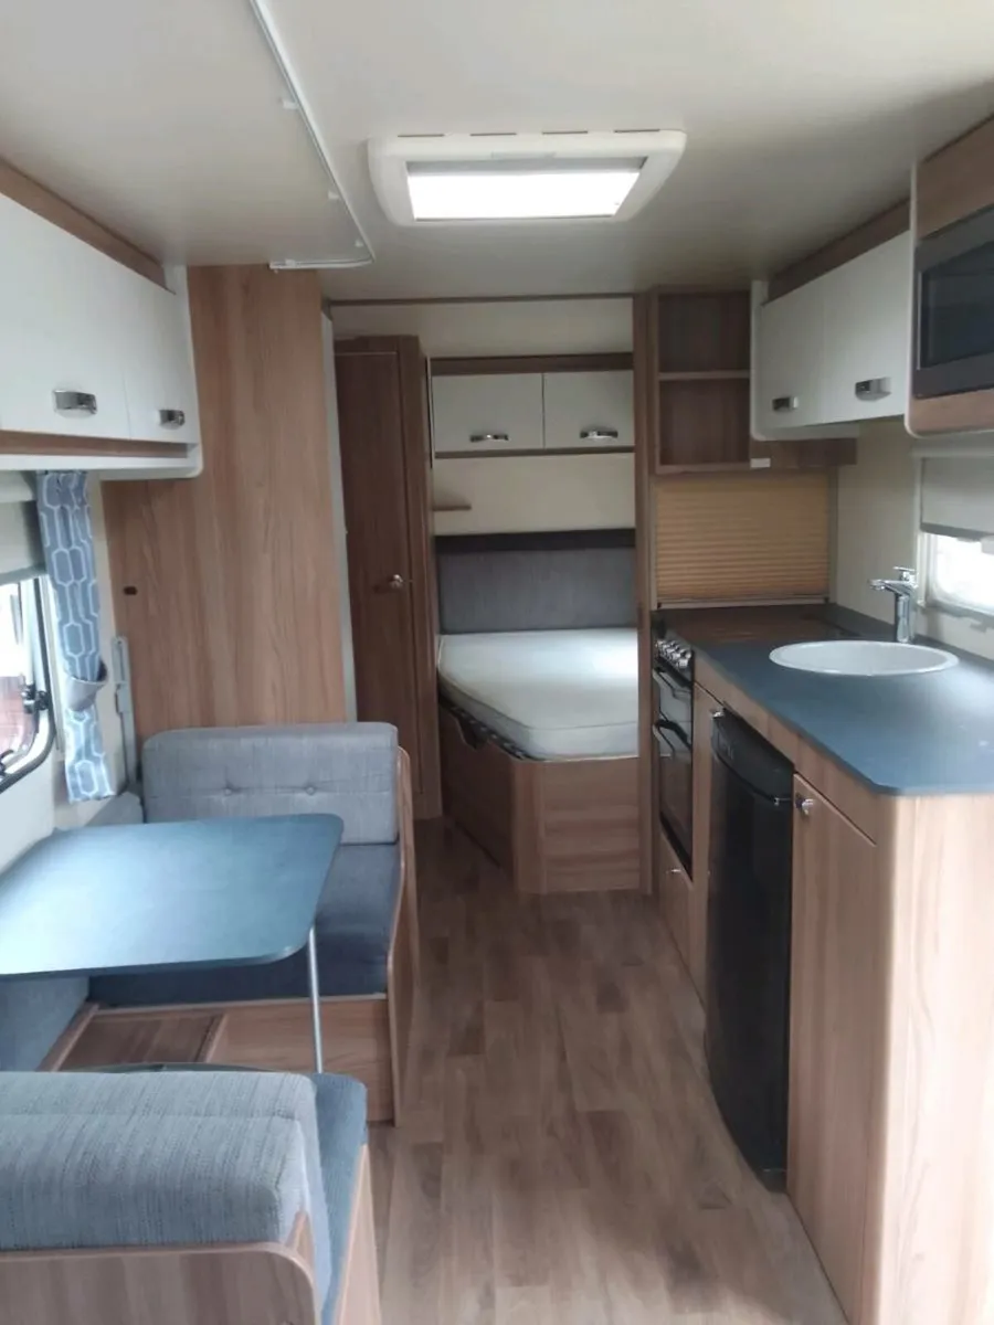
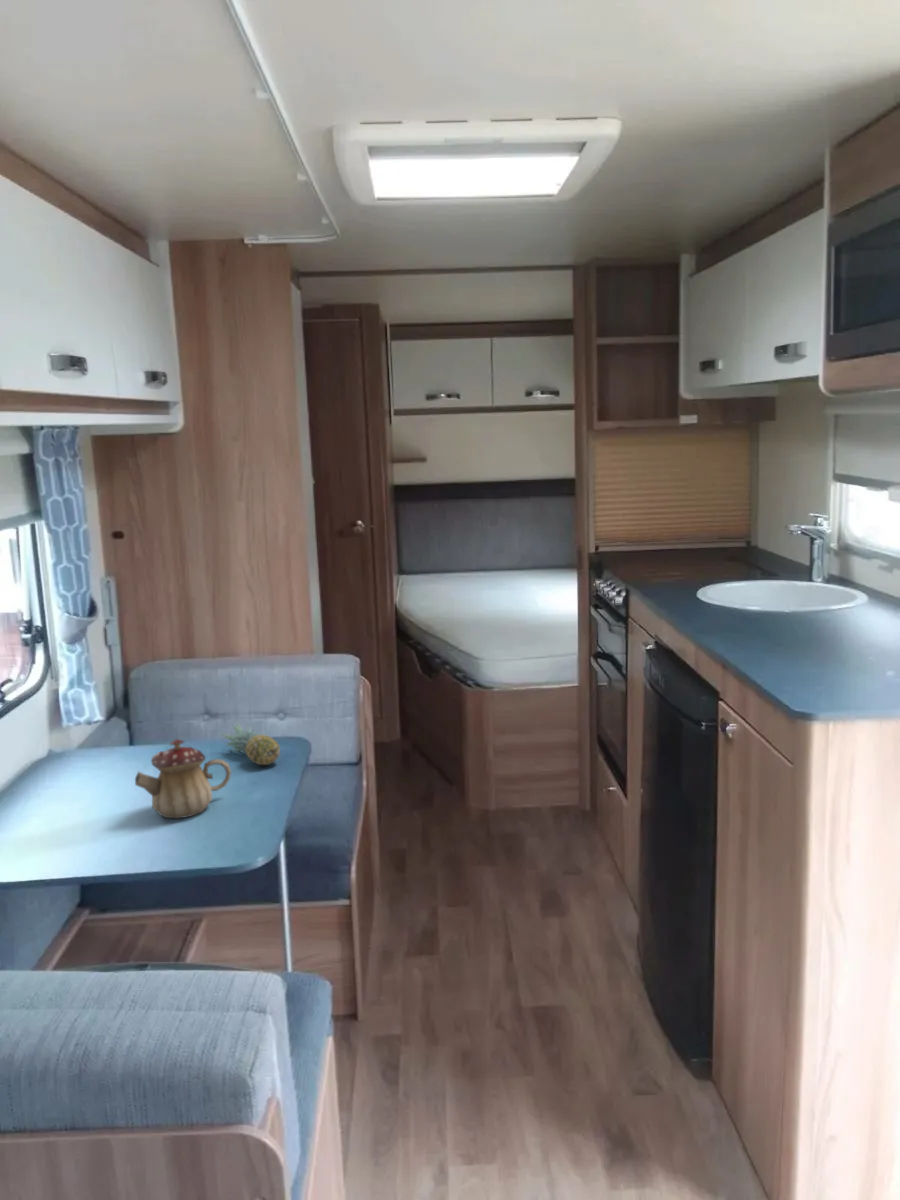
+ teapot [134,738,232,819]
+ fruit [219,720,281,766]
